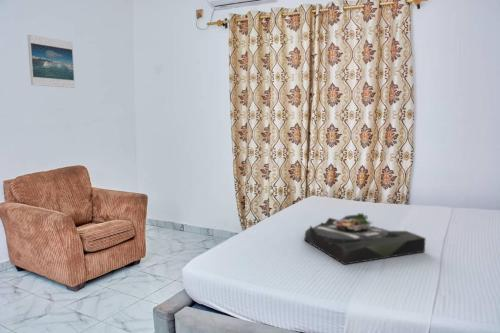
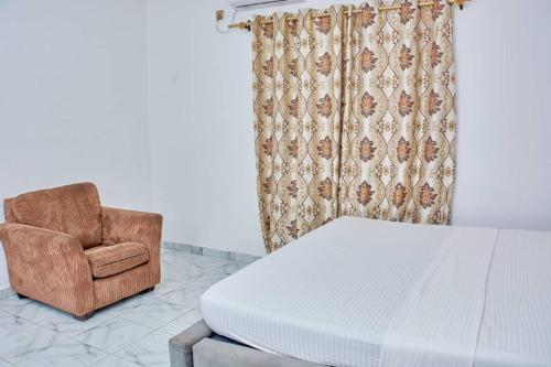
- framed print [27,34,76,89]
- serving tray [304,212,427,266]
